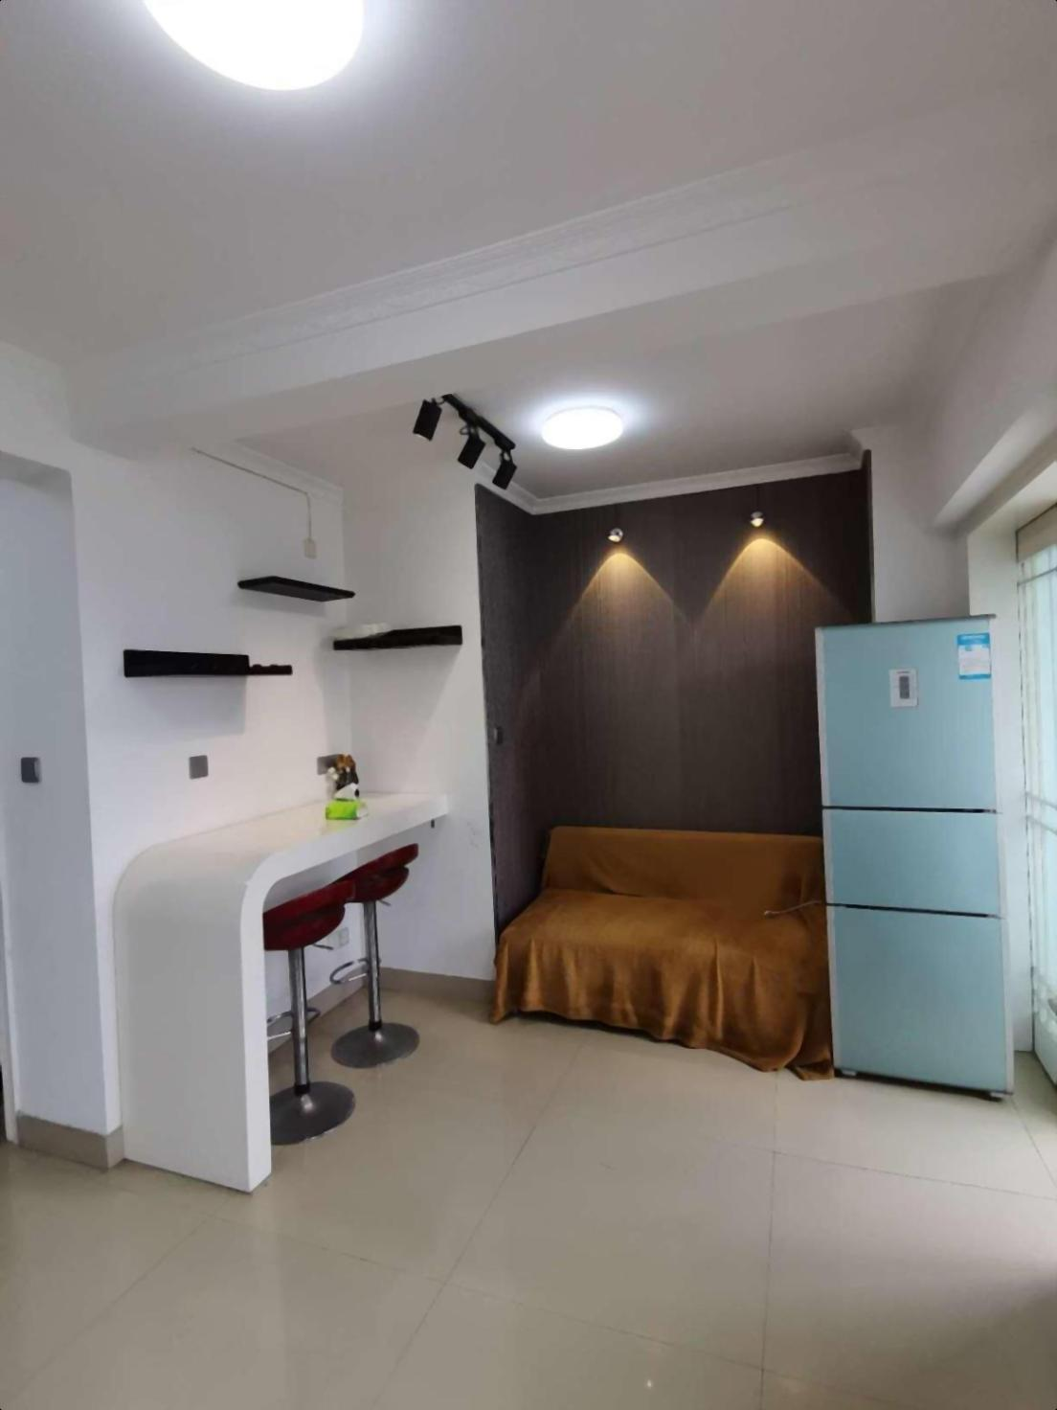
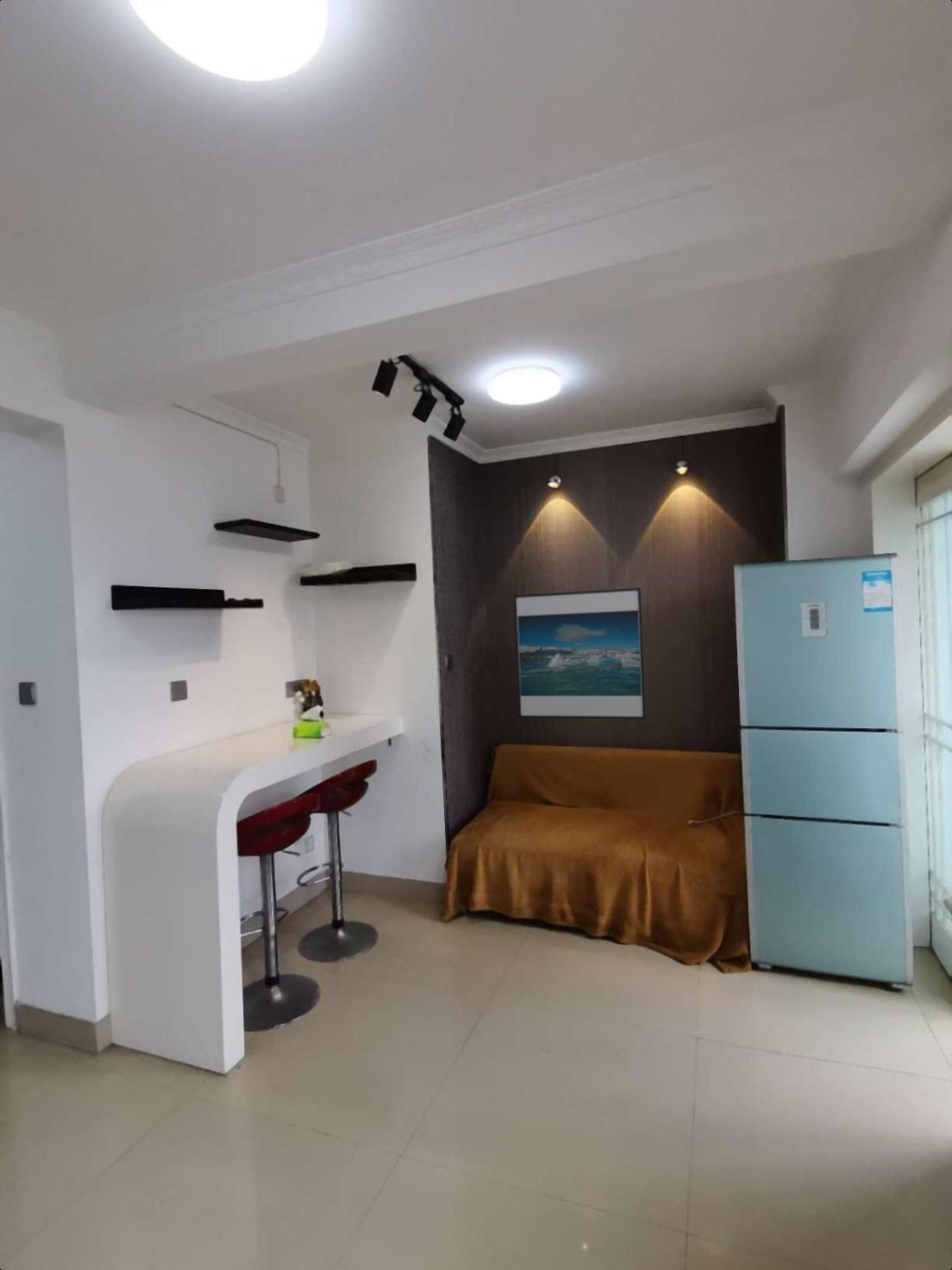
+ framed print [513,587,647,720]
